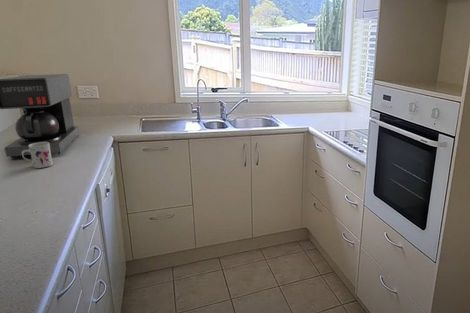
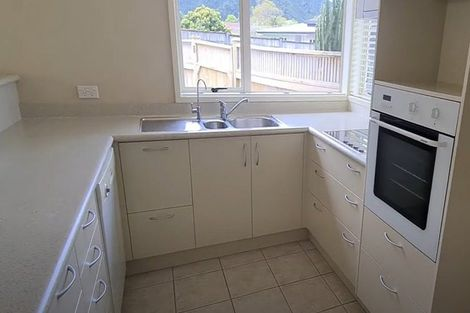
- mug [21,142,54,169]
- coffee maker [0,73,80,159]
